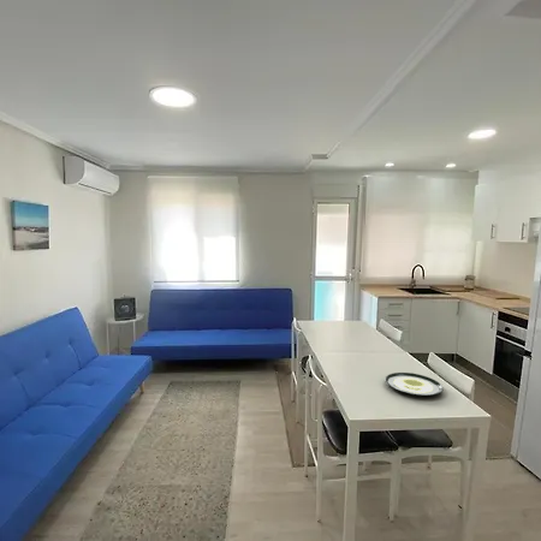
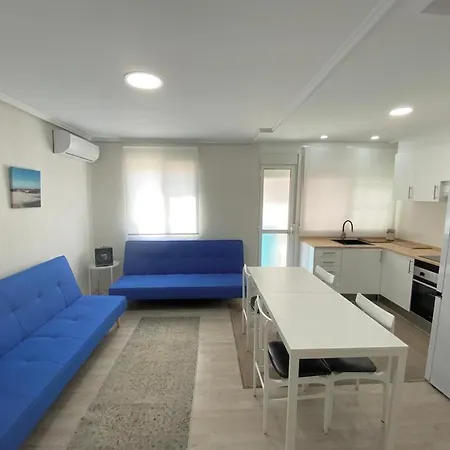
- plate [384,371,445,397]
